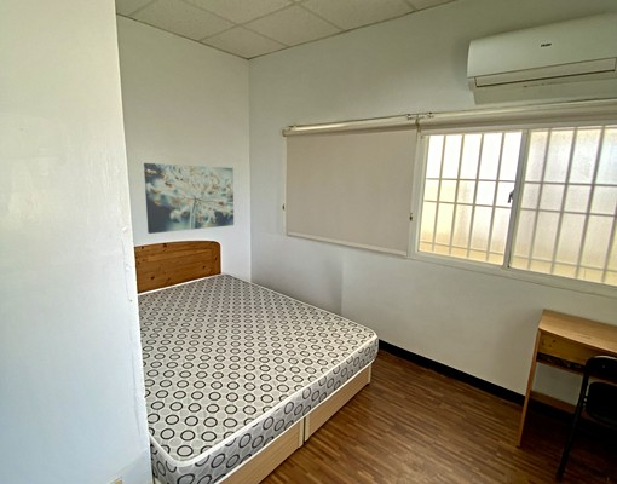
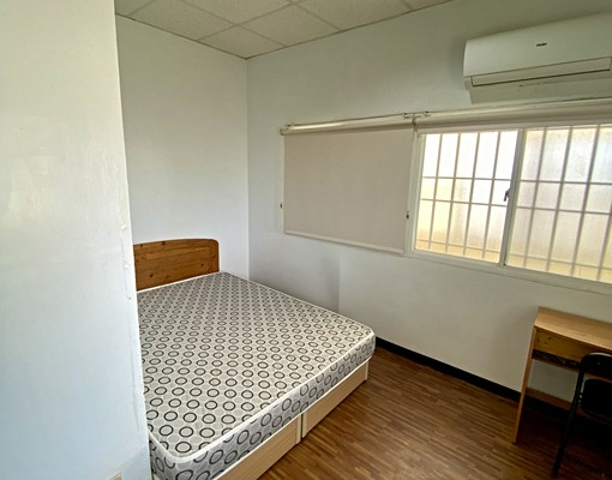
- wall art [143,162,235,235]
